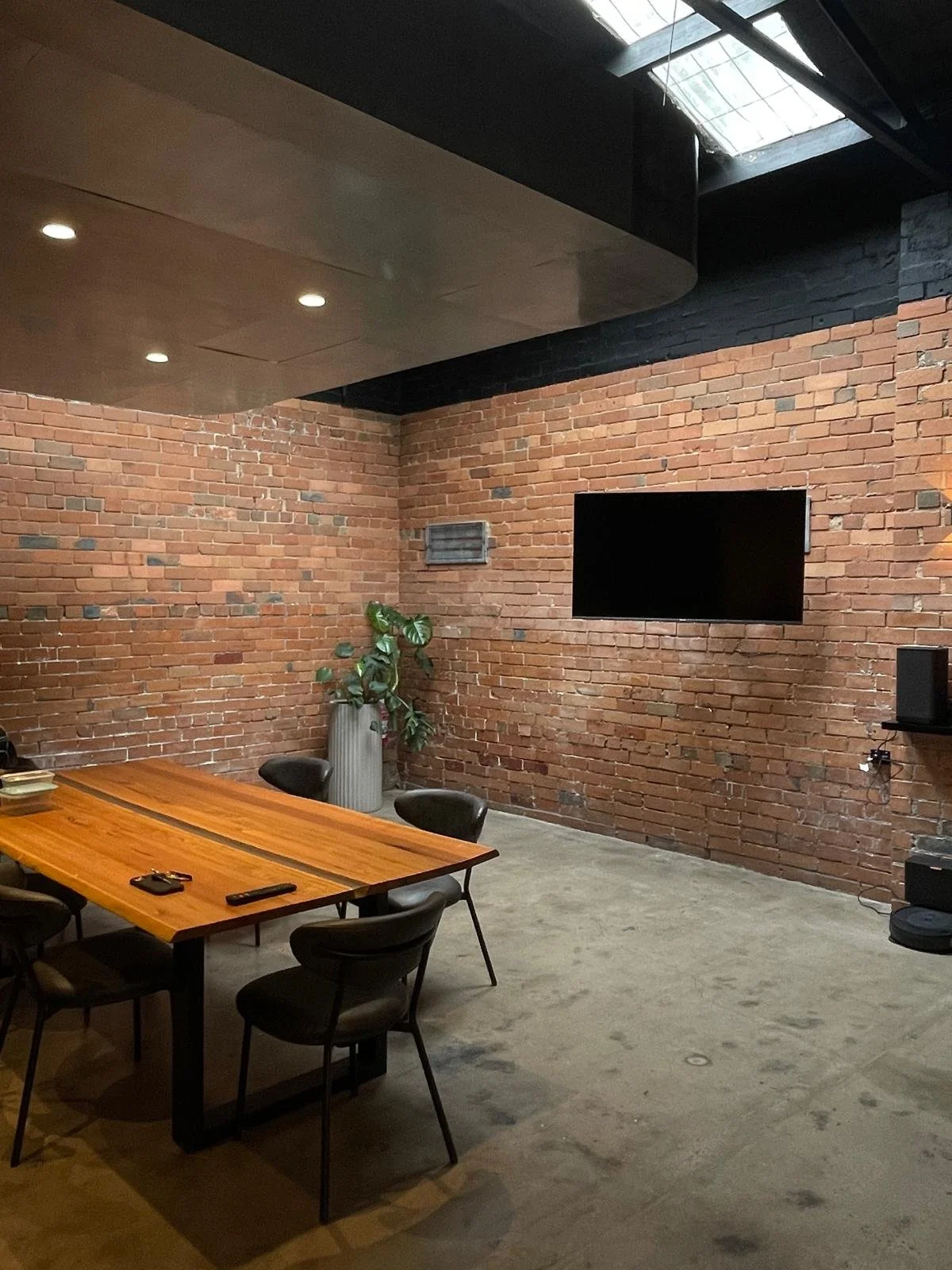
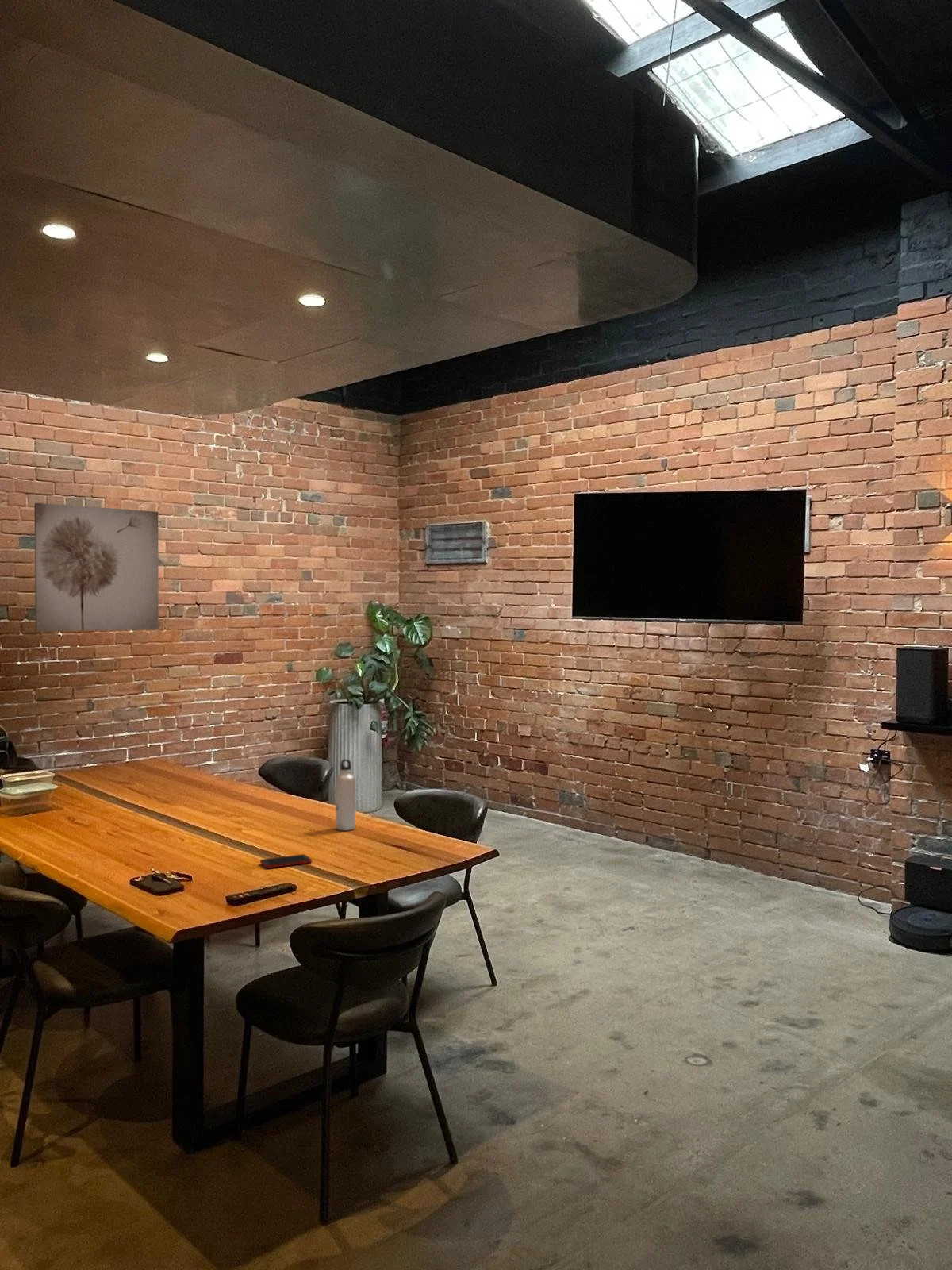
+ cell phone [259,853,313,869]
+ wall art [34,502,159,632]
+ water bottle [335,759,356,832]
